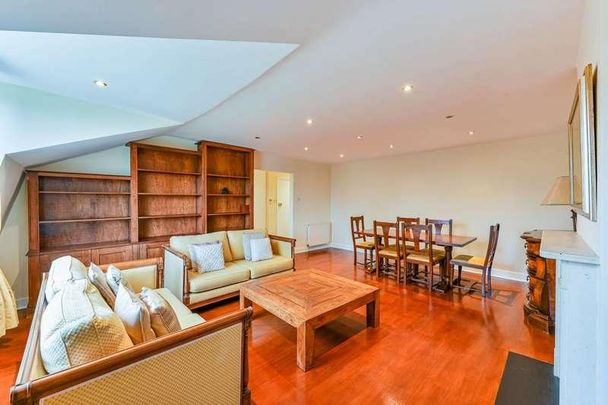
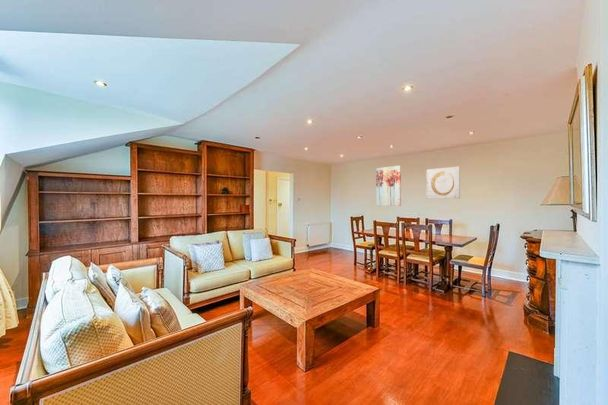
+ wall art [425,166,461,200]
+ wall art [375,165,402,207]
